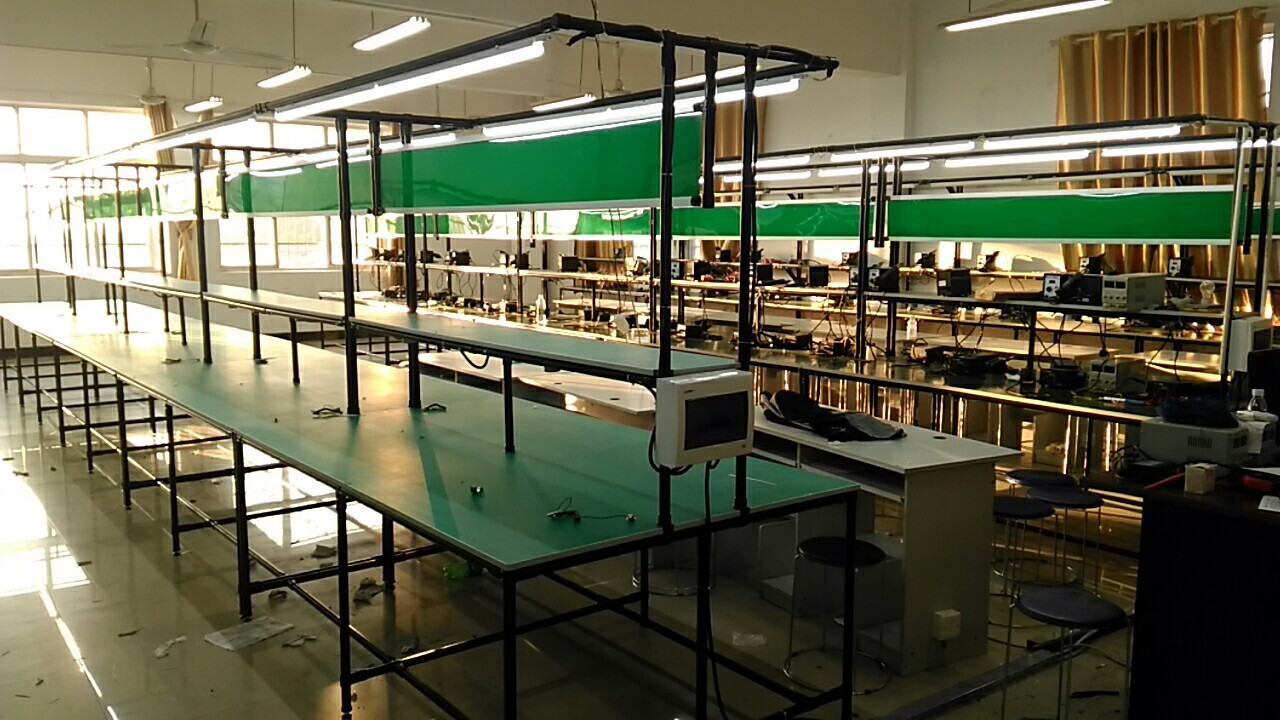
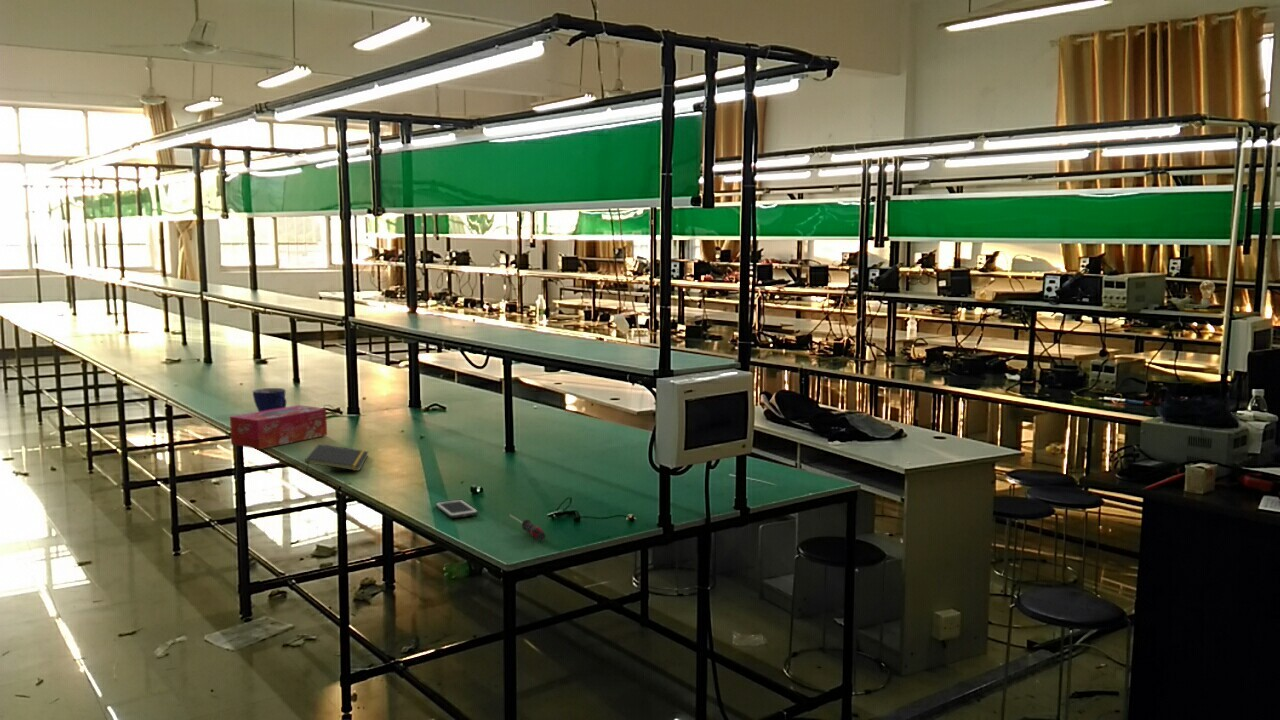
+ cup [252,387,288,412]
+ notepad [304,443,369,474]
+ cell phone [434,499,479,519]
+ screwdriver [509,514,547,541]
+ tissue box [229,404,328,450]
